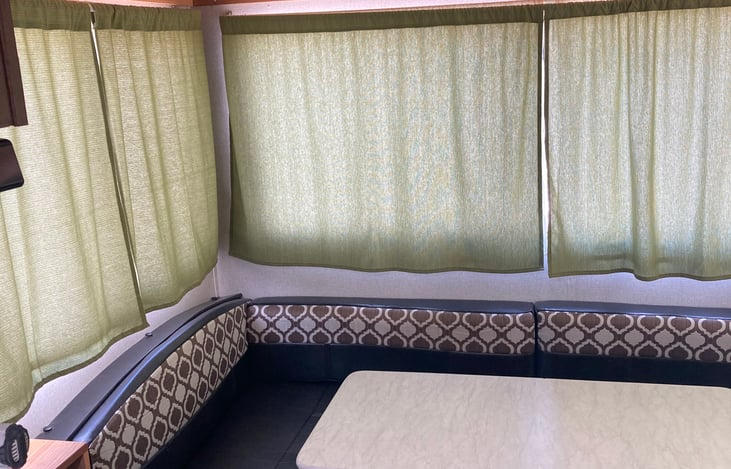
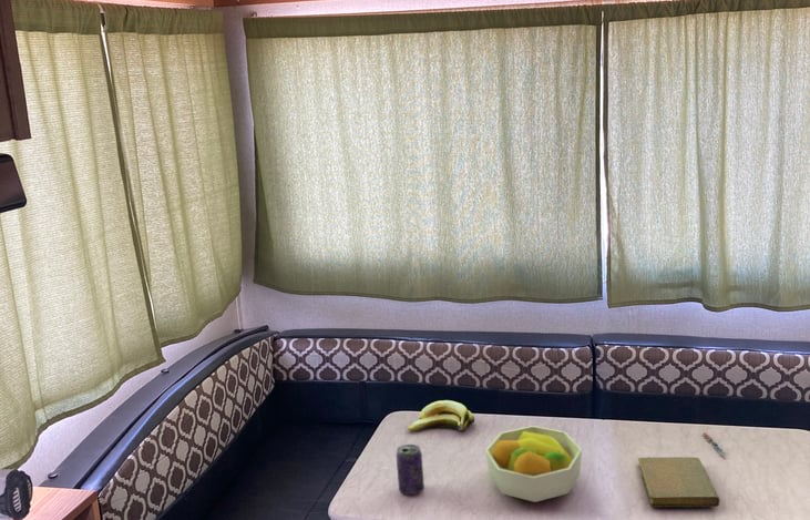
+ banana [407,399,475,432]
+ beverage can [396,443,425,496]
+ fruit bowl [484,425,583,503]
+ pen [703,431,728,456]
+ notebook [637,456,720,508]
